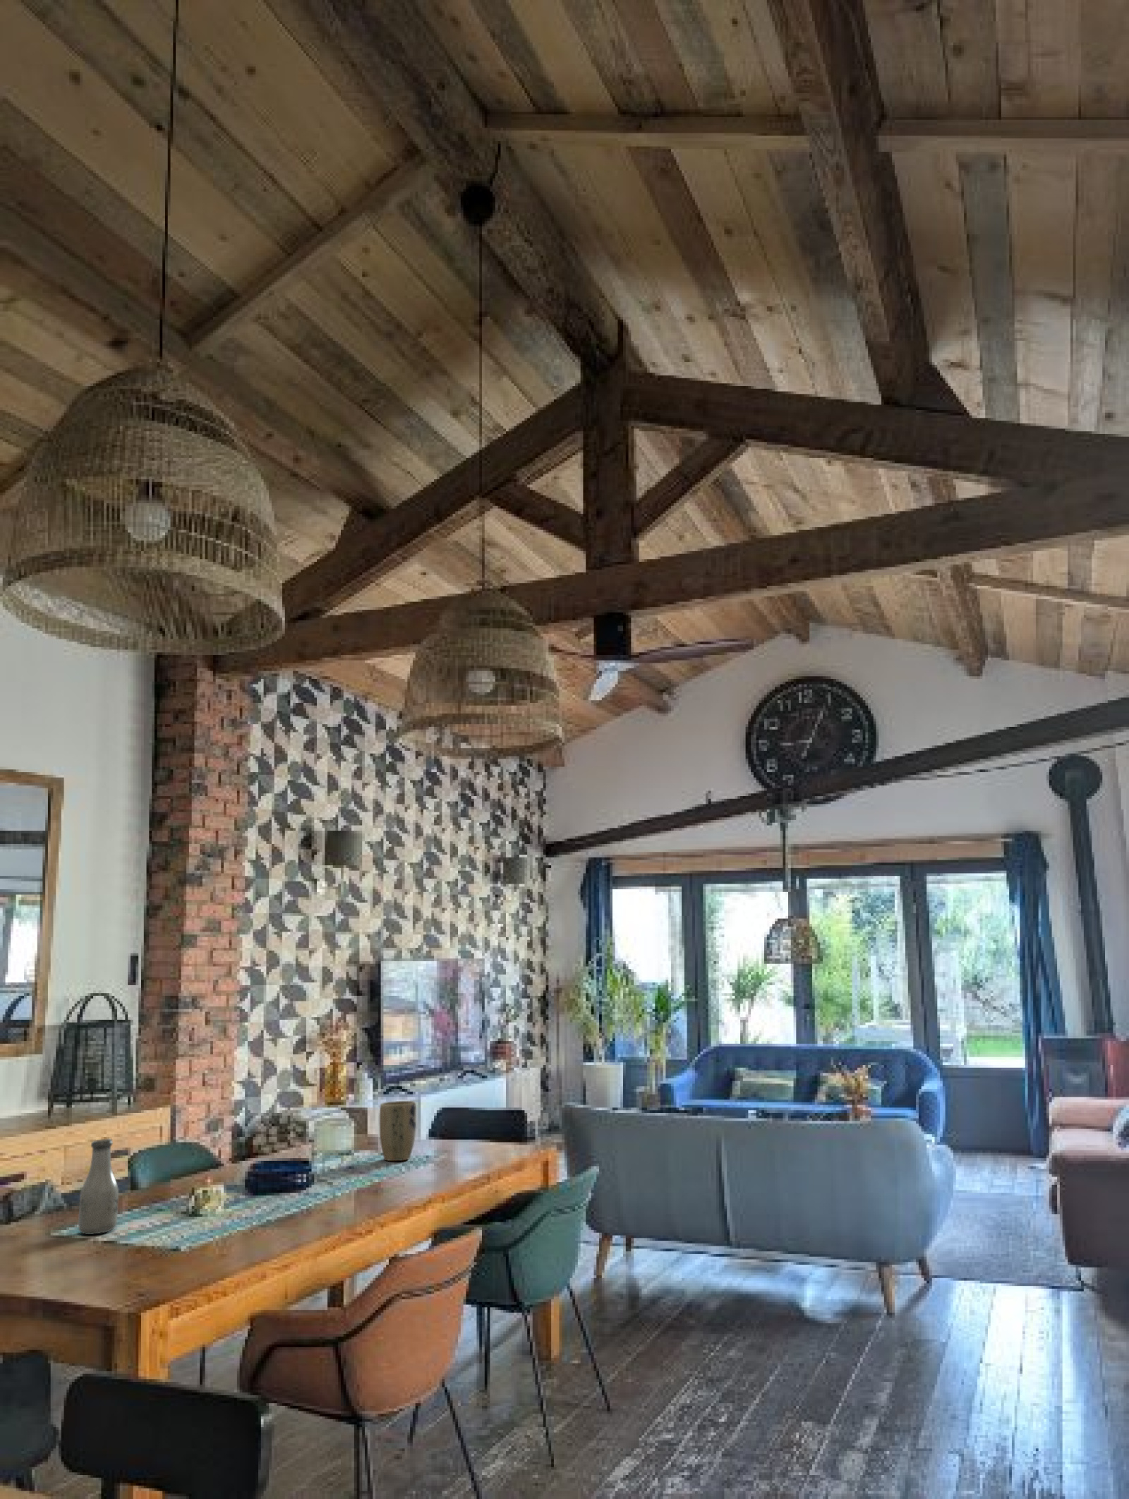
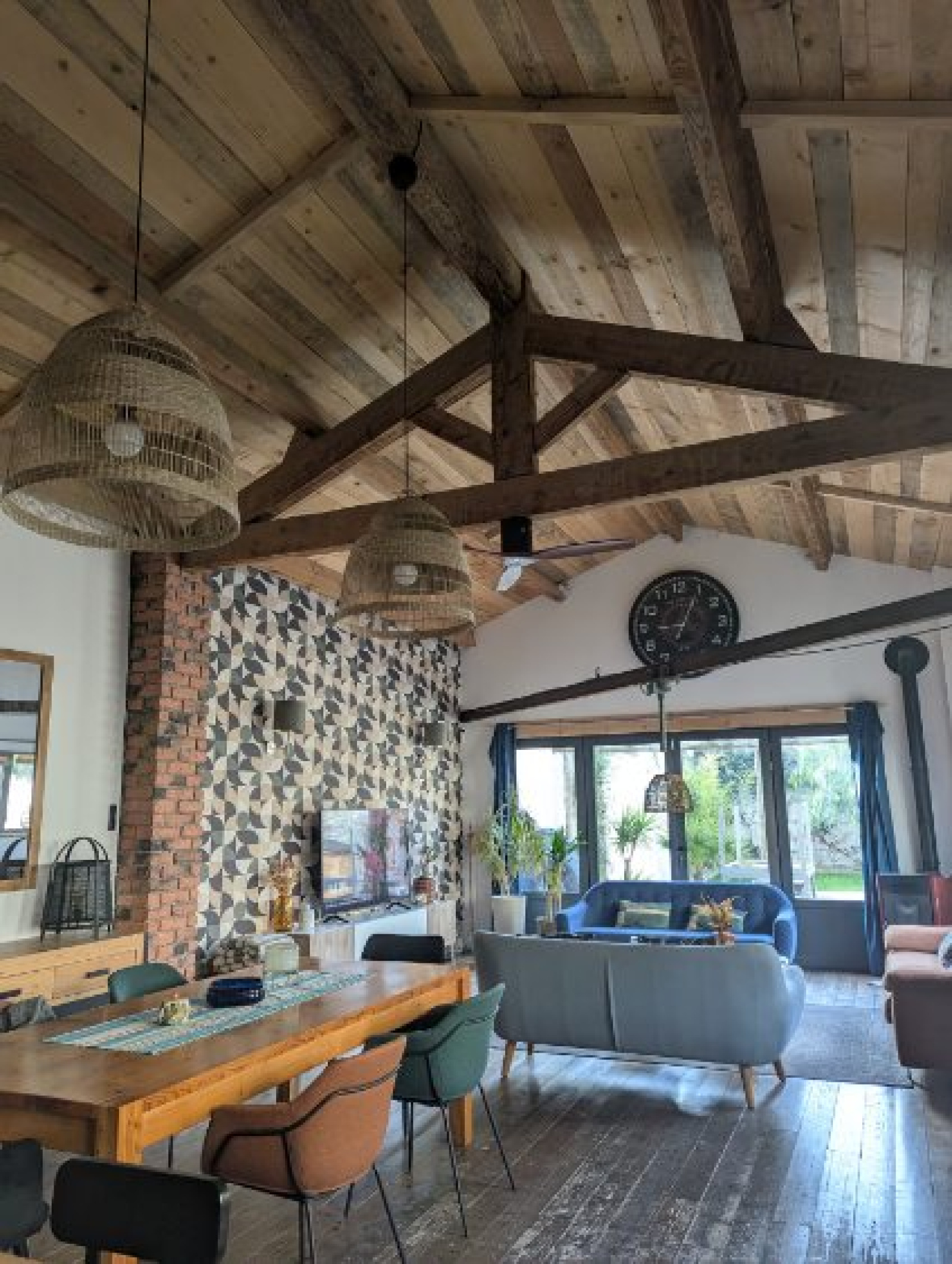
- plant pot [379,1101,417,1162]
- bottle [77,1137,120,1235]
